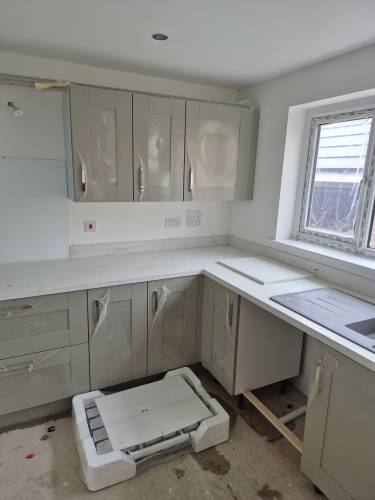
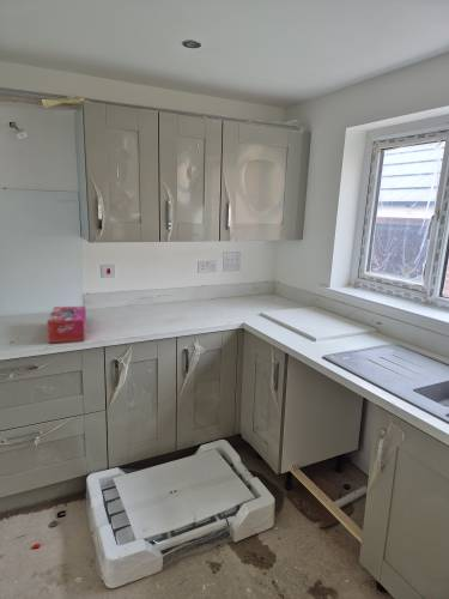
+ tissue box [47,305,87,344]
